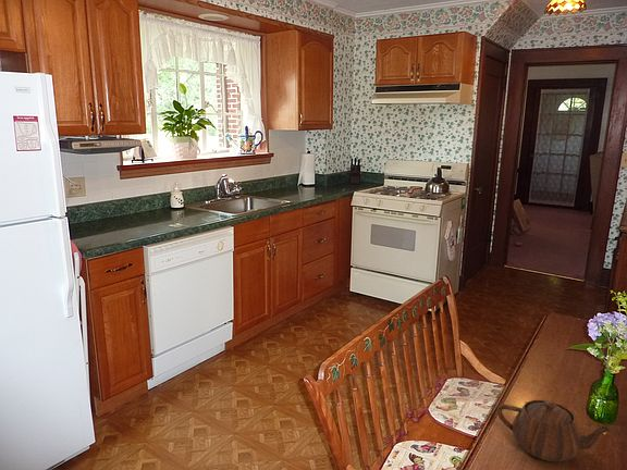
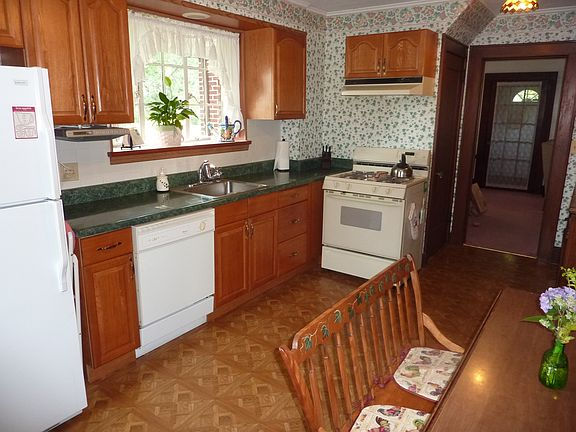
- teapot [496,399,614,463]
